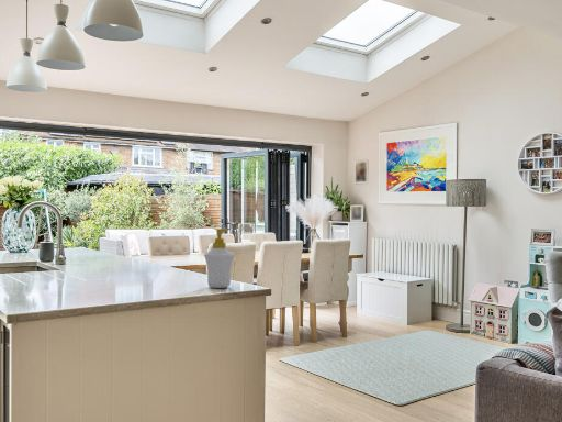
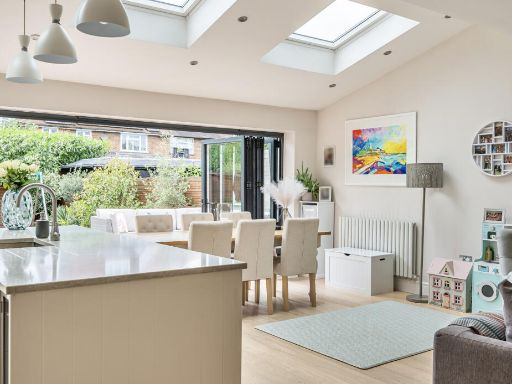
- soap bottle [203,227,235,289]
